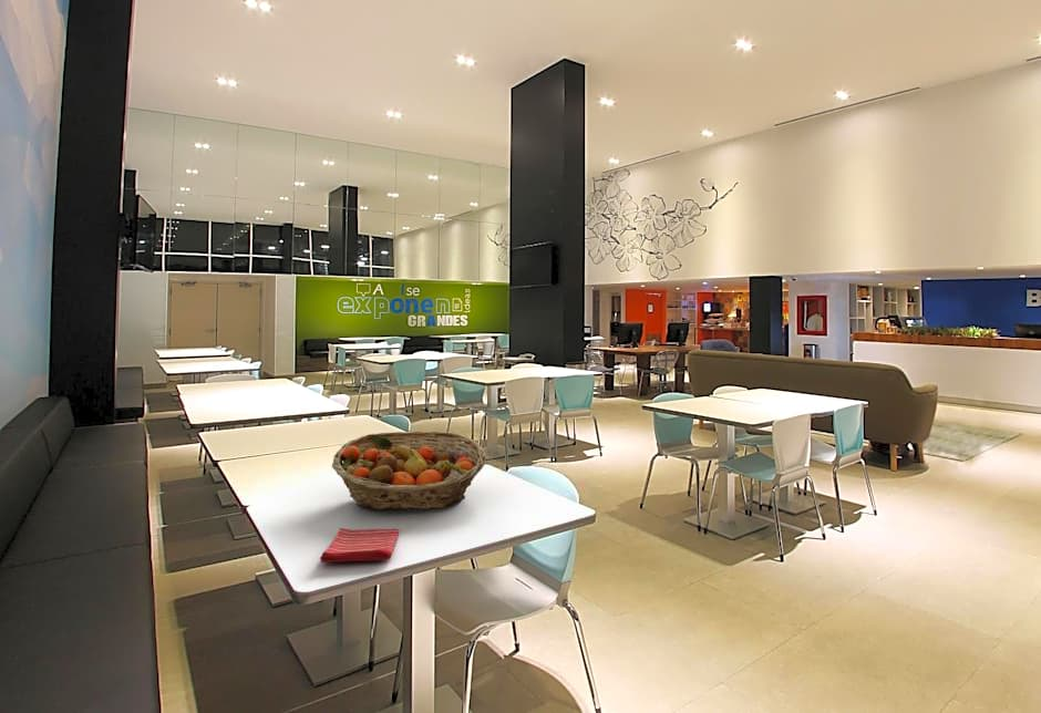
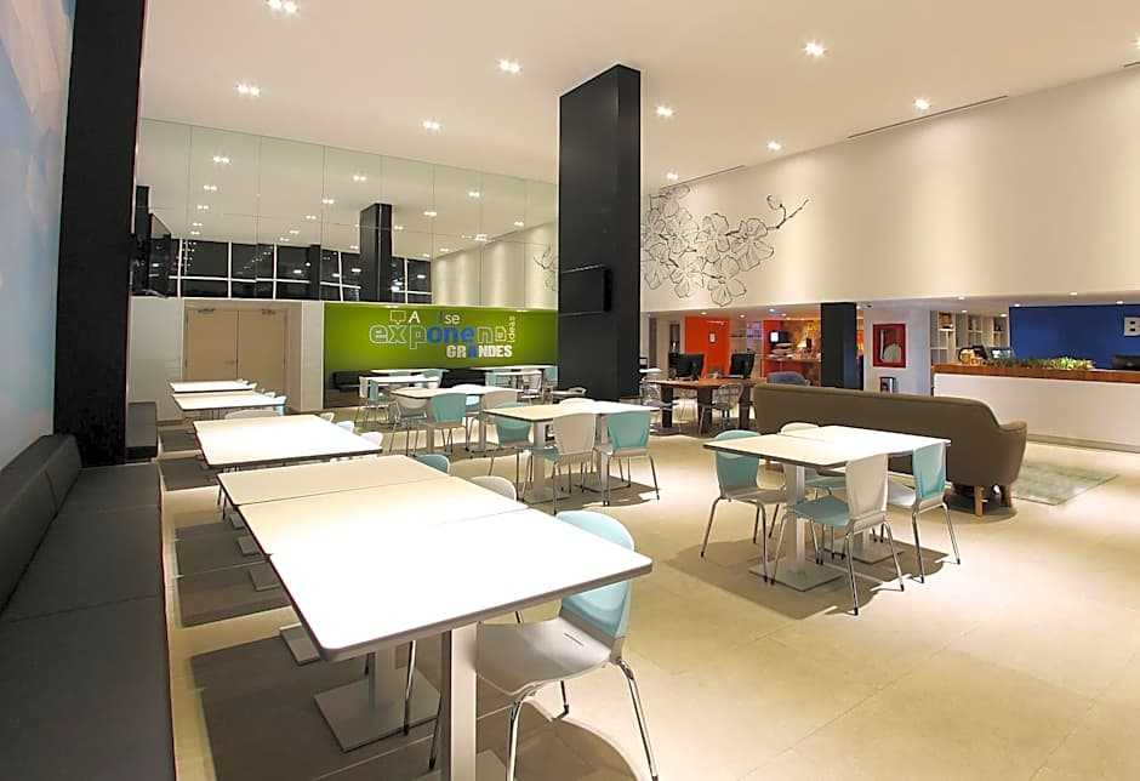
- fruit basket [331,431,487,512]
- dish towel [319,527,400,564]
